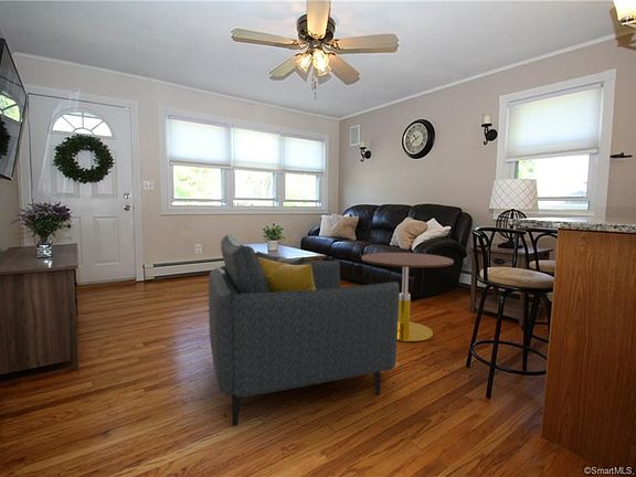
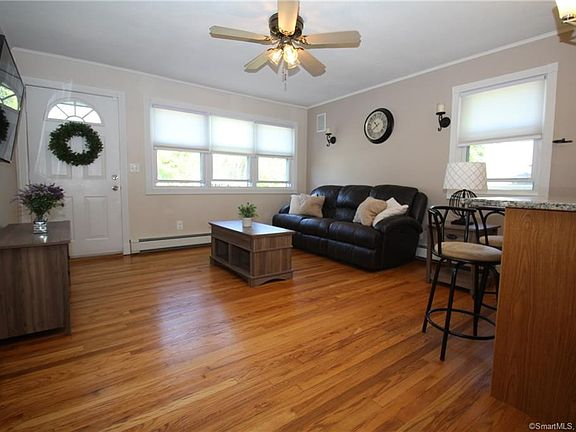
- armchair [208,234,400,427]
- side table [361,252,455,342]
